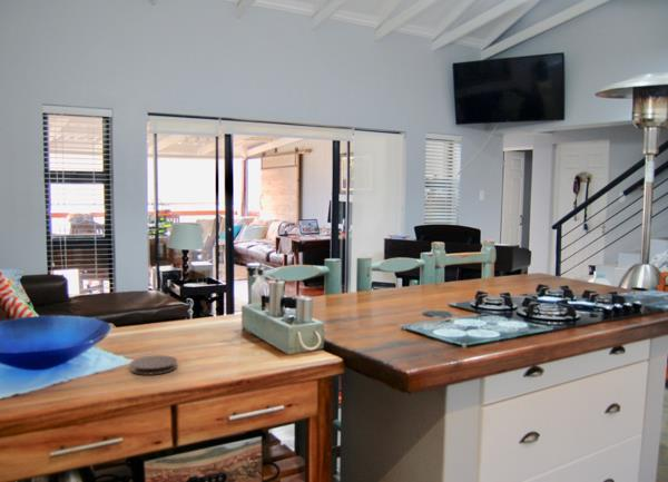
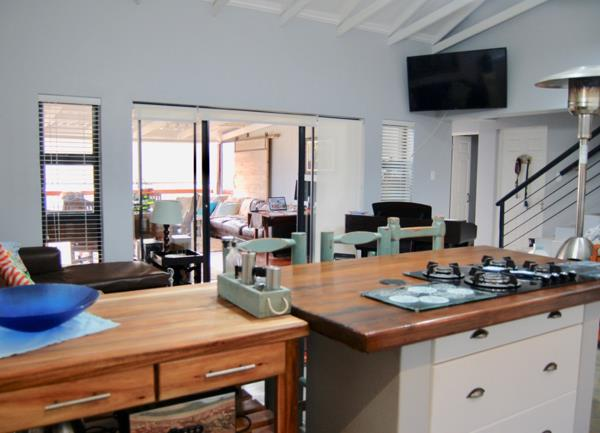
- coaster [129,354,178,376]
